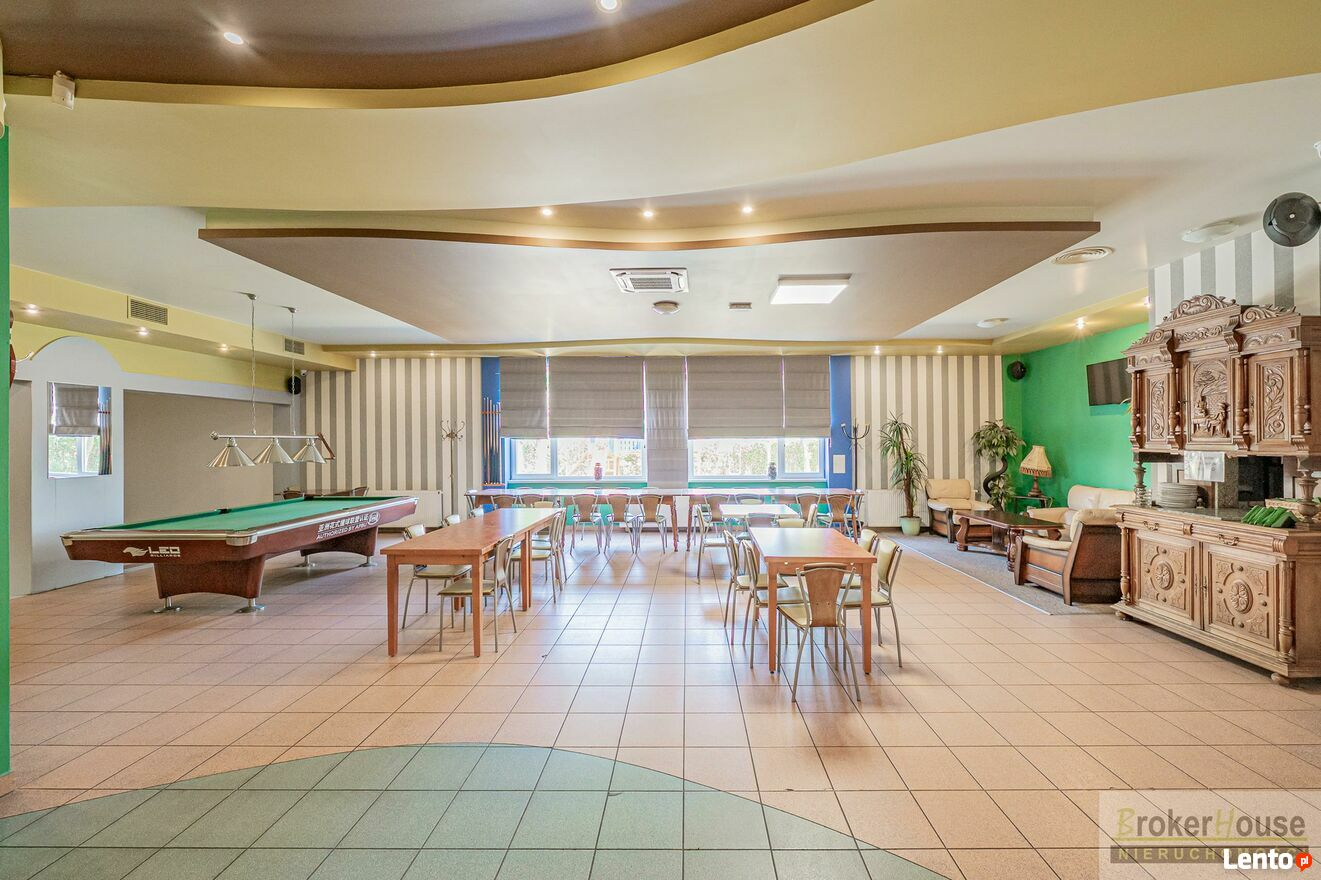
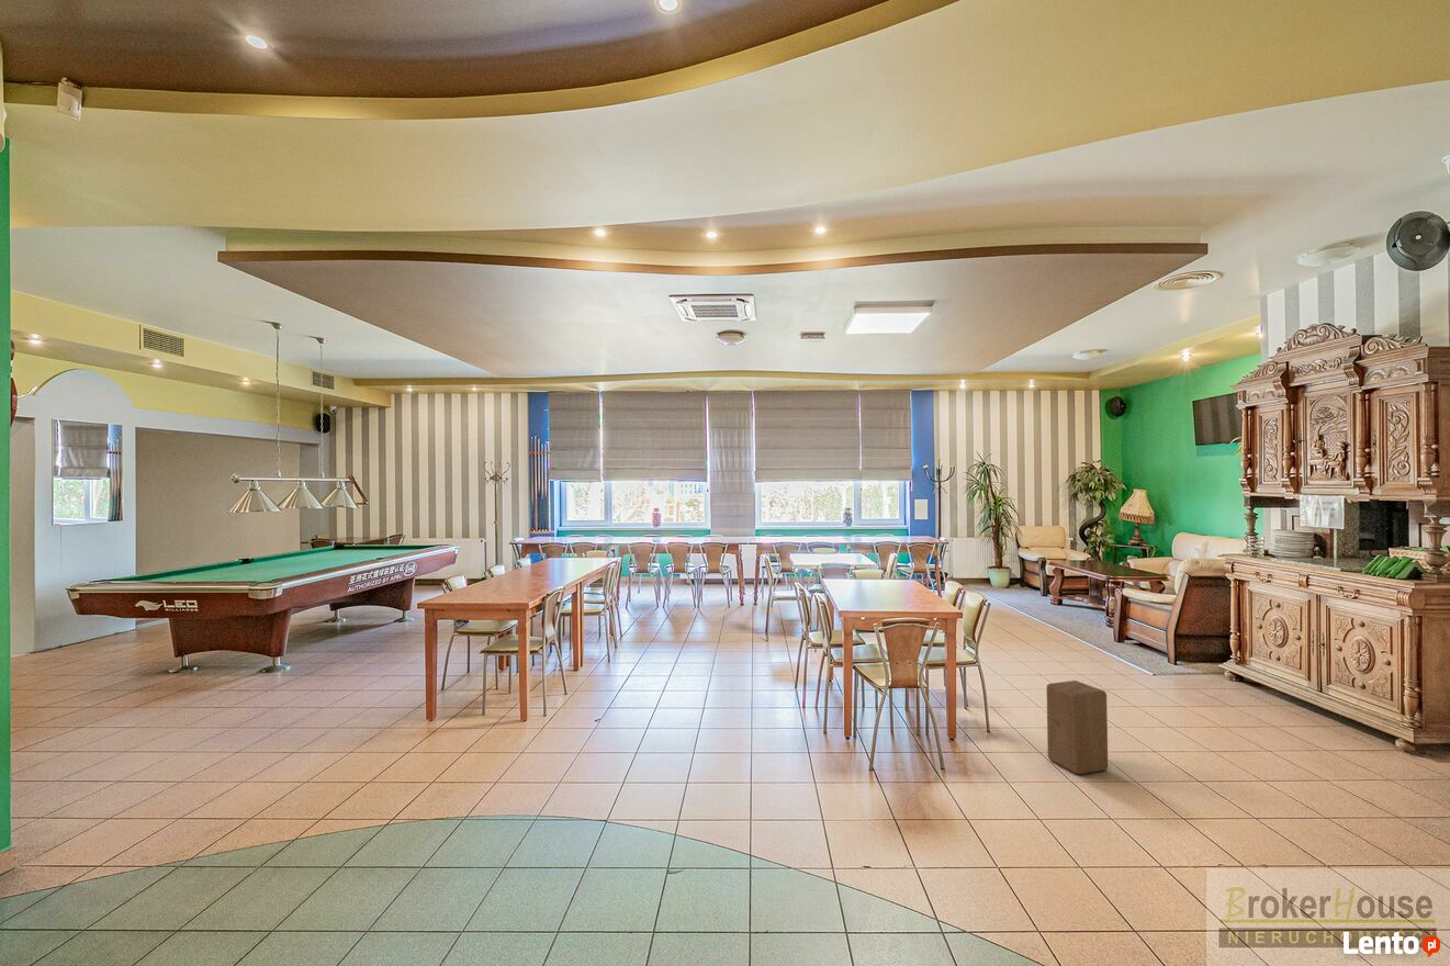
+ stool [1046,679,1109,775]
